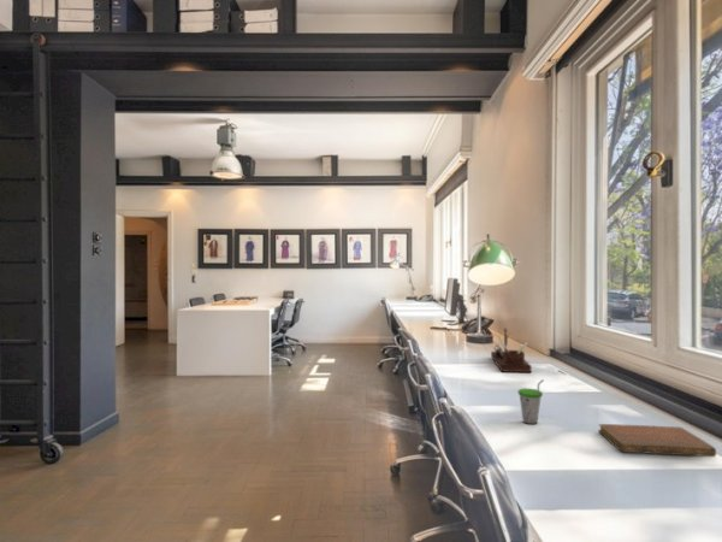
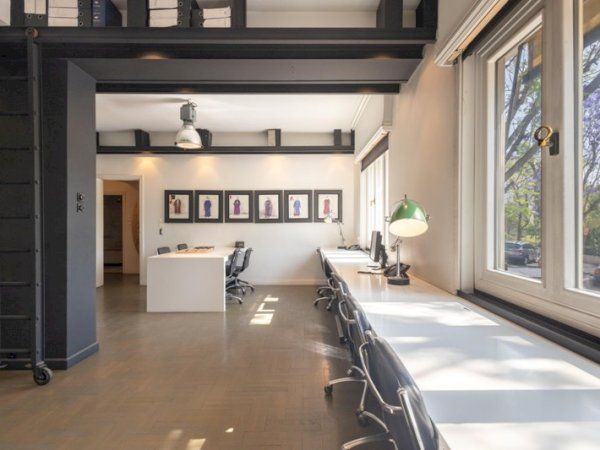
- desk organizer [490,326,533,373]
- cup [517,378,545,425]
- notebook [597,423,717,458]
